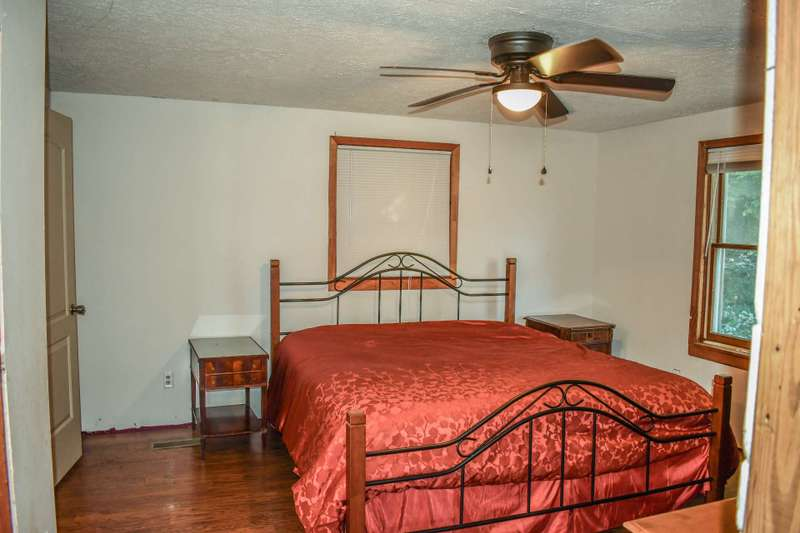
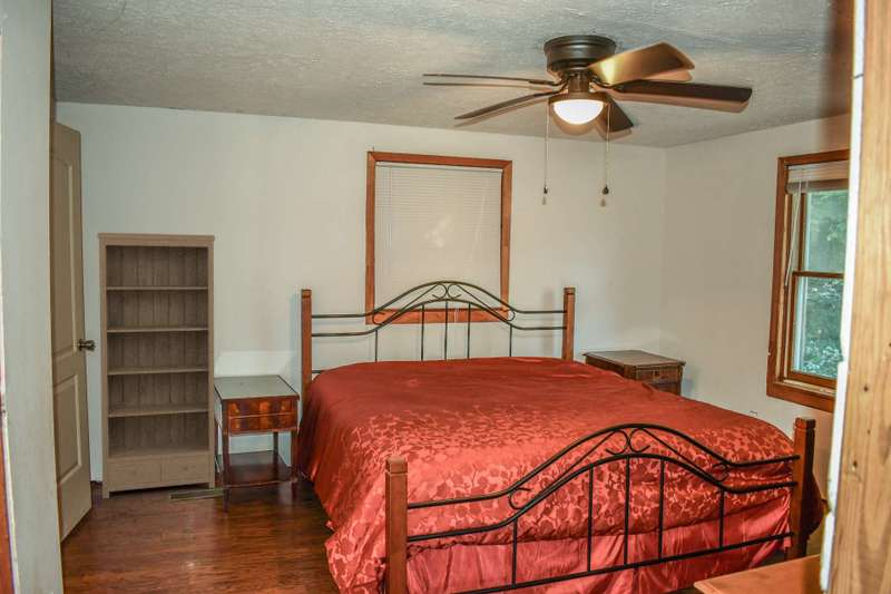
+ bookshelf [96,232,216,499]
